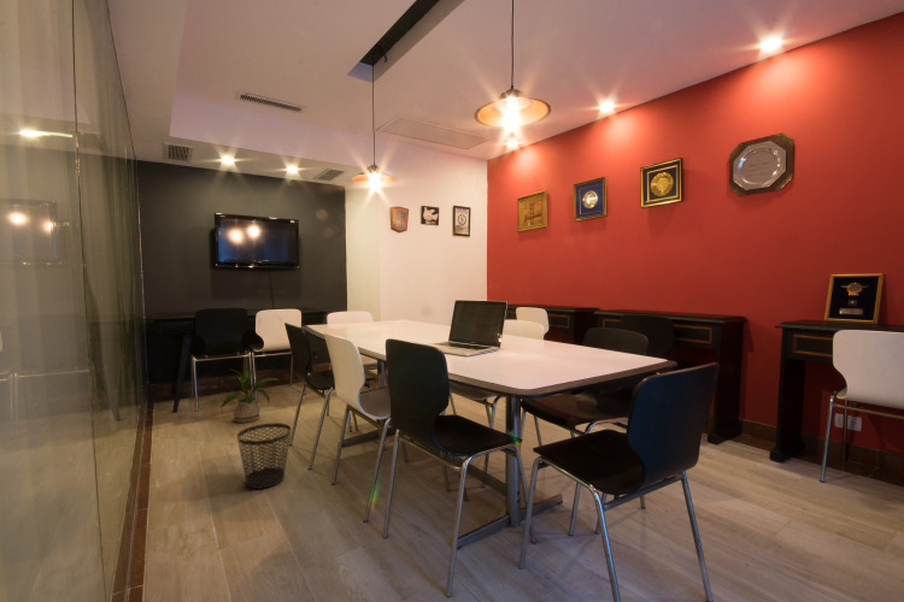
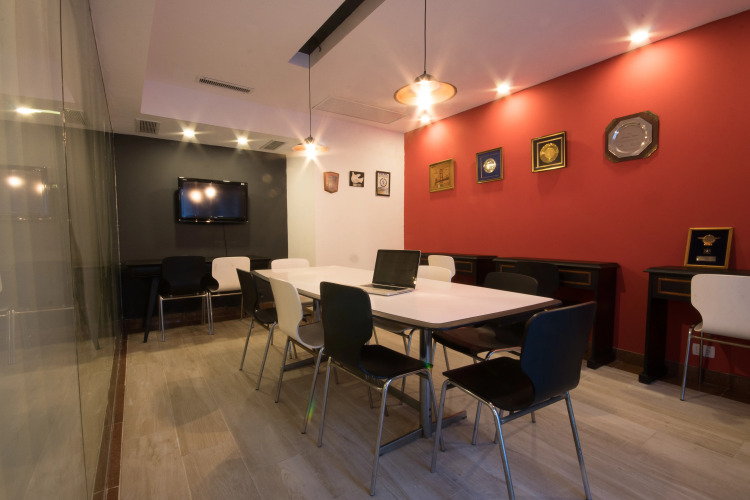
- house plant [219,368,278,424]
- wastebasket [236,421,293,490]
